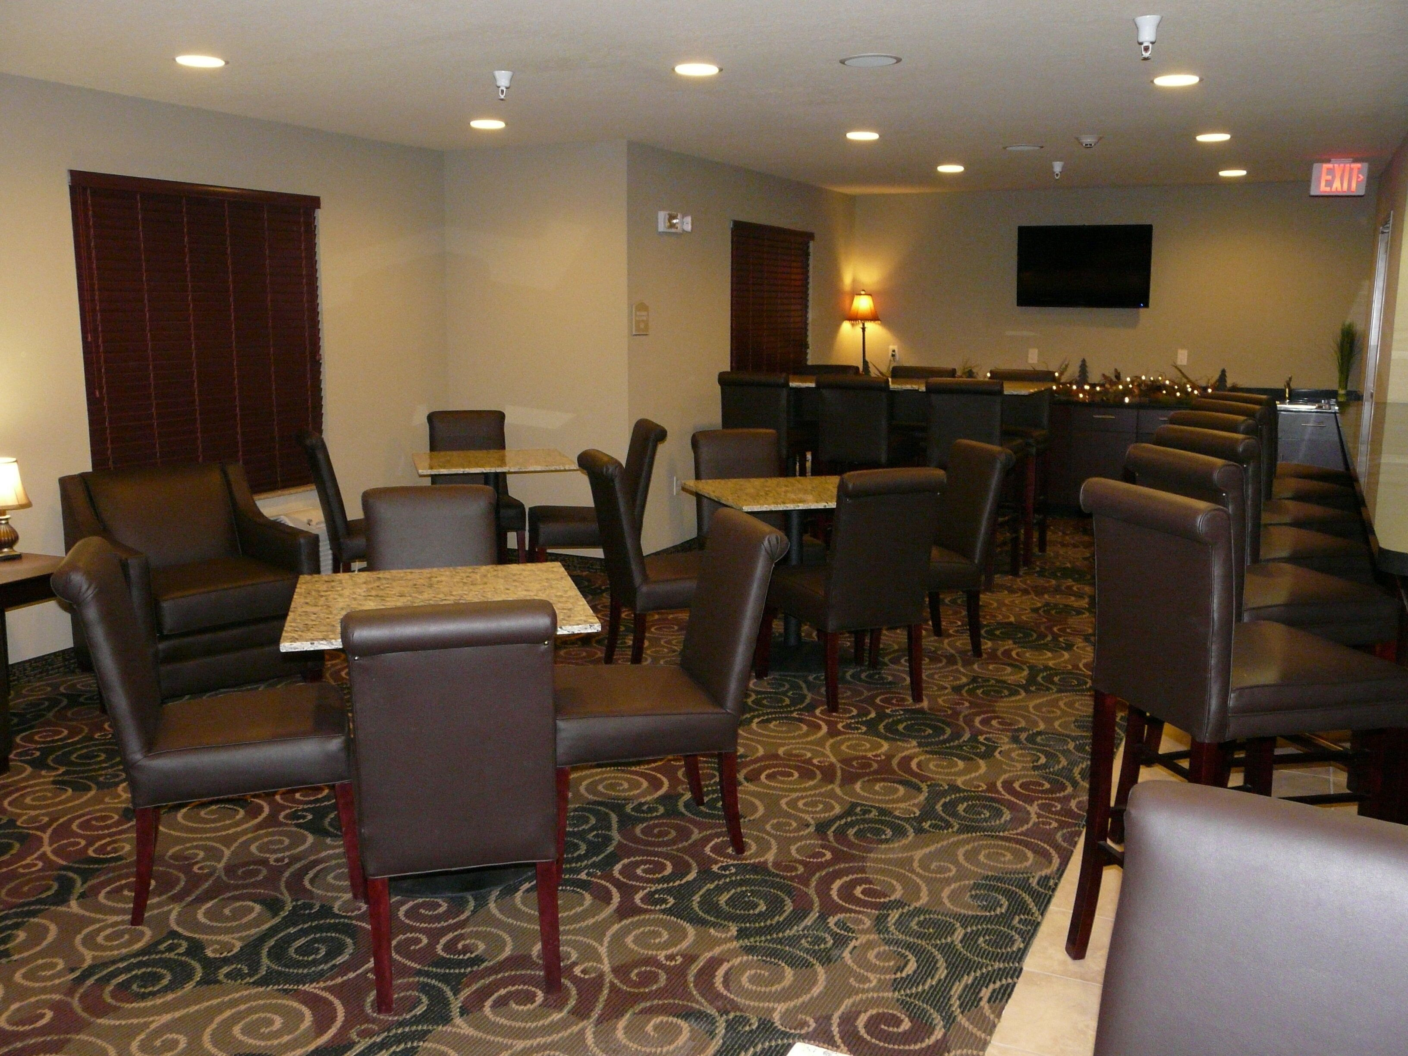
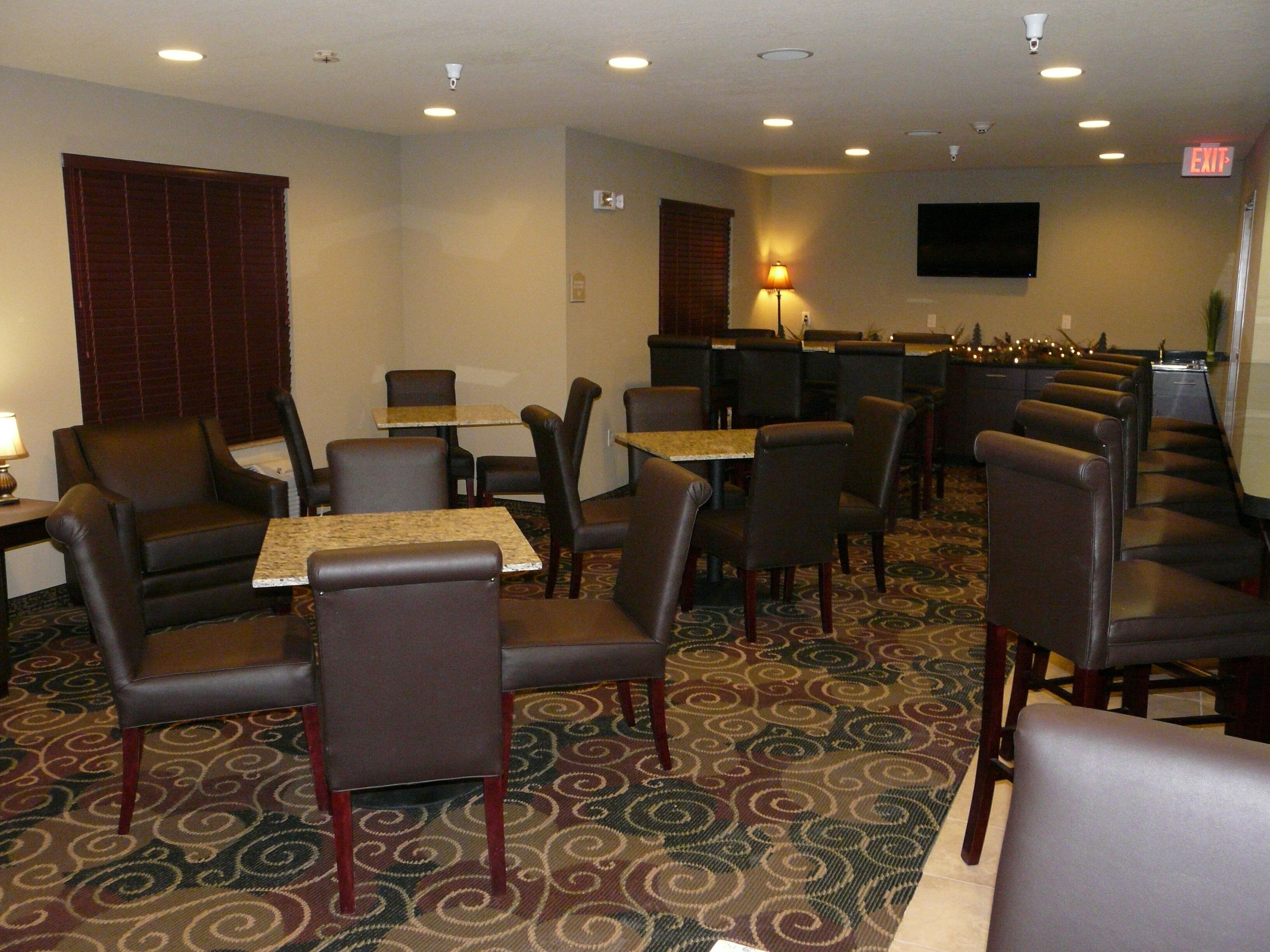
+ smoke detector [311,50,341,64]
